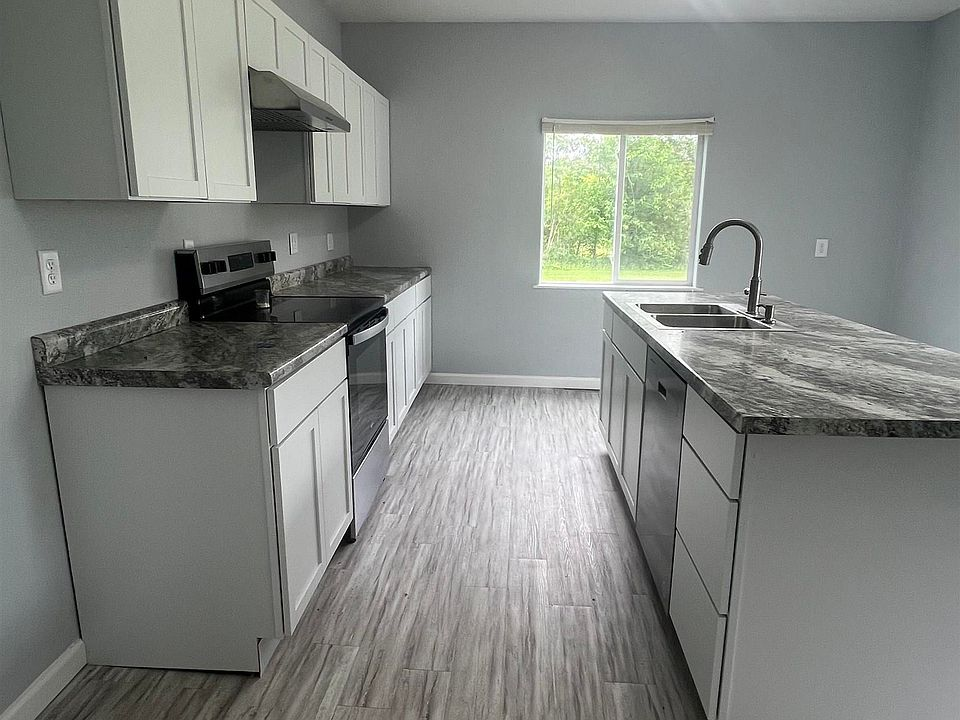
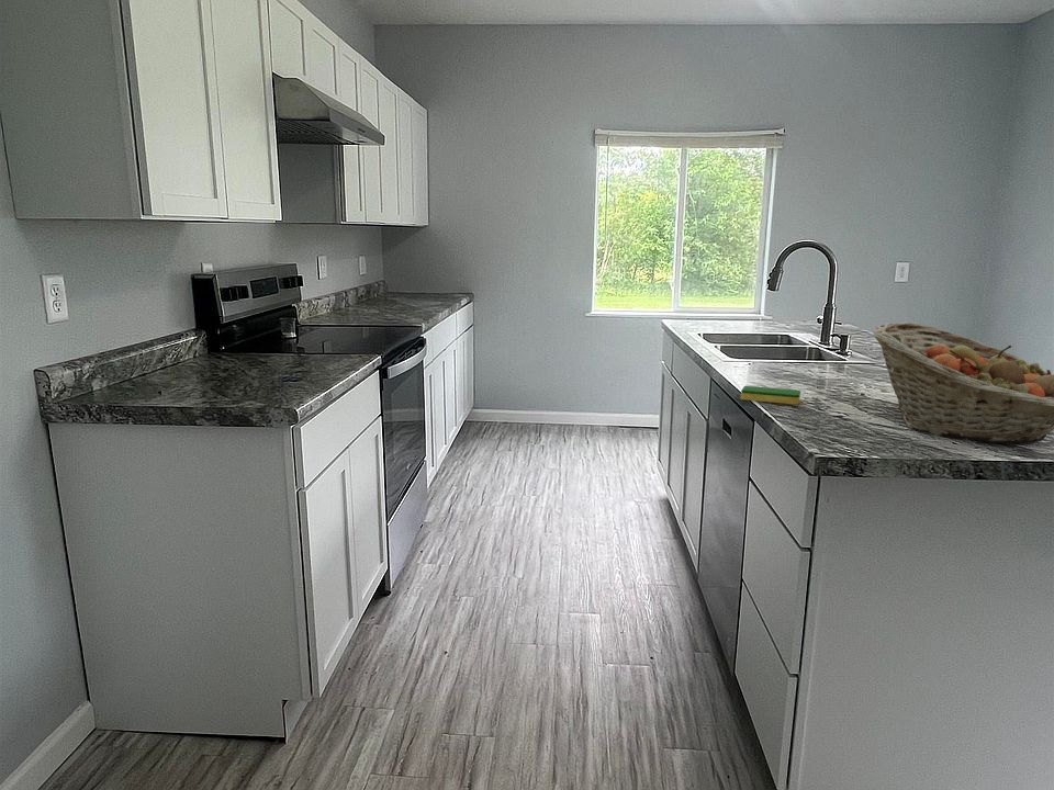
+ fruit basket [873,321,1054,444]
+ dish sponge [740,385,801,406]
